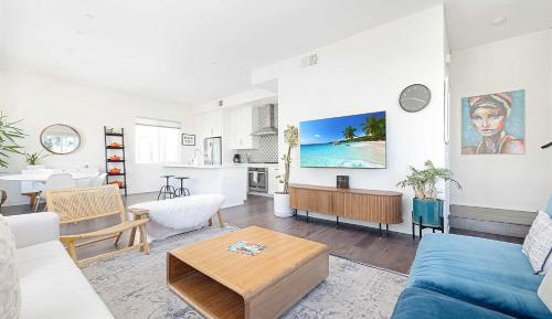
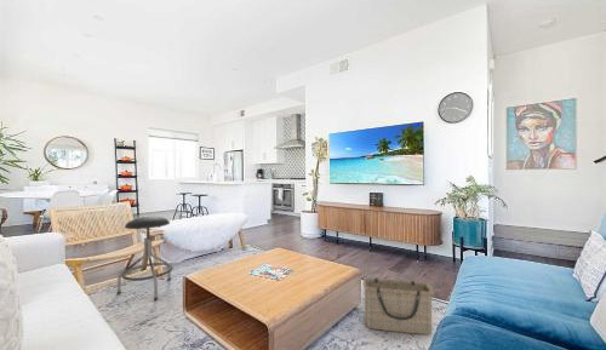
+ stool [116,216,175,302]
+ basket [361,277,435,335]
